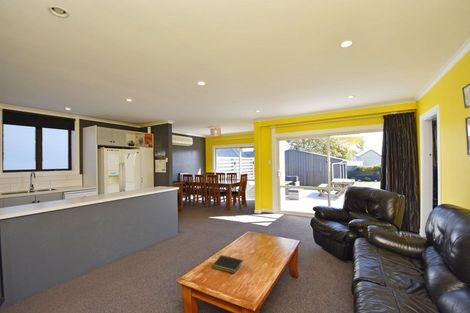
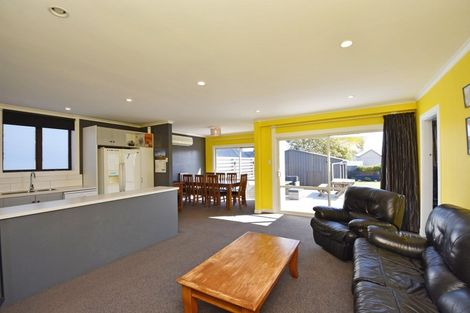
- notepad [211,254,244,275]
